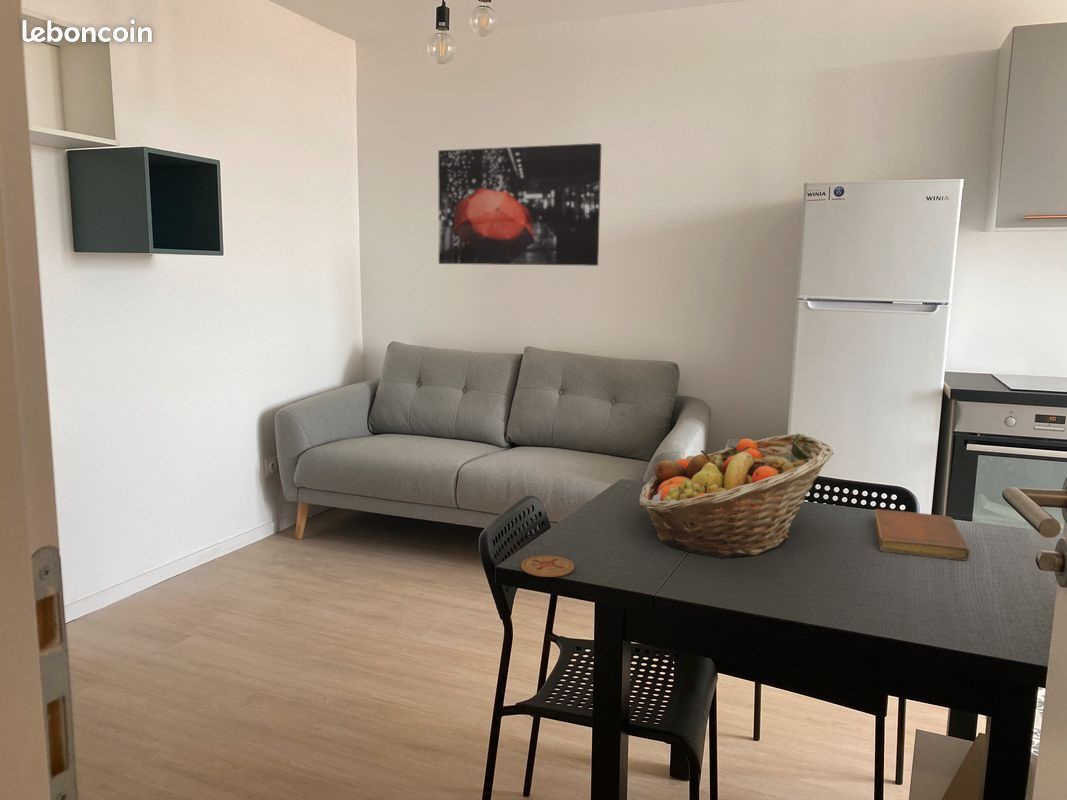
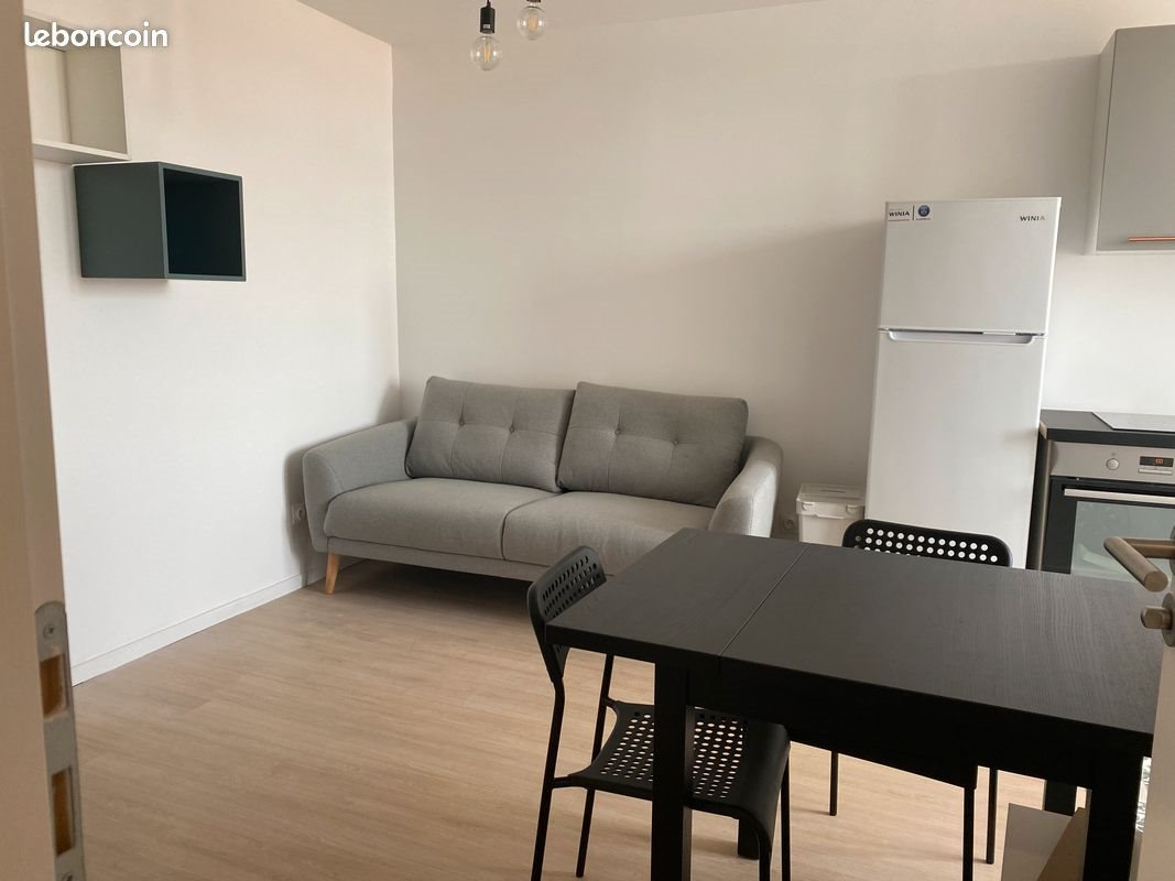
- notebook [873,508,971,561]
- coaster [520,555,575,578]
- wall art [437,142,602,267]
- fruit basket [638,433,835,560]
